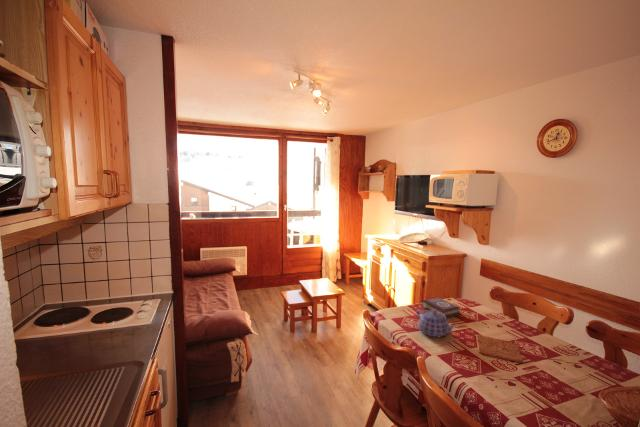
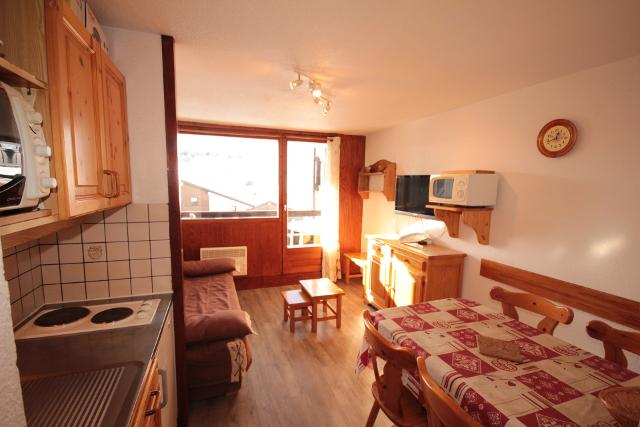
- teapot [415,309,457,339]
- book [421,297,462,319]
